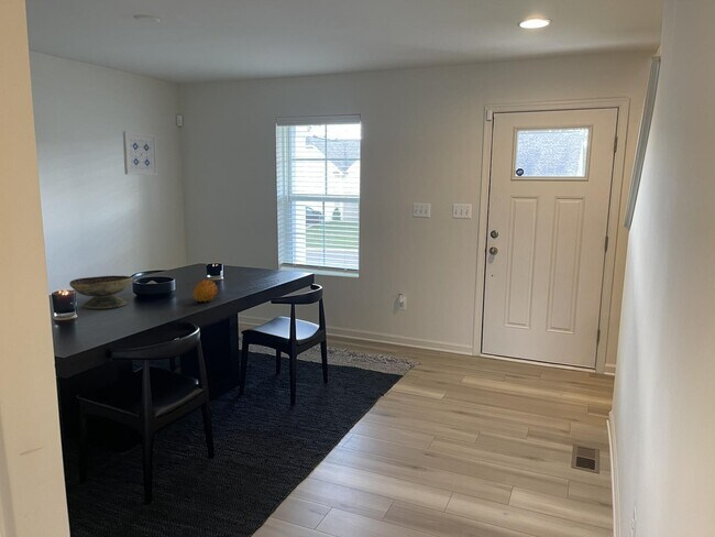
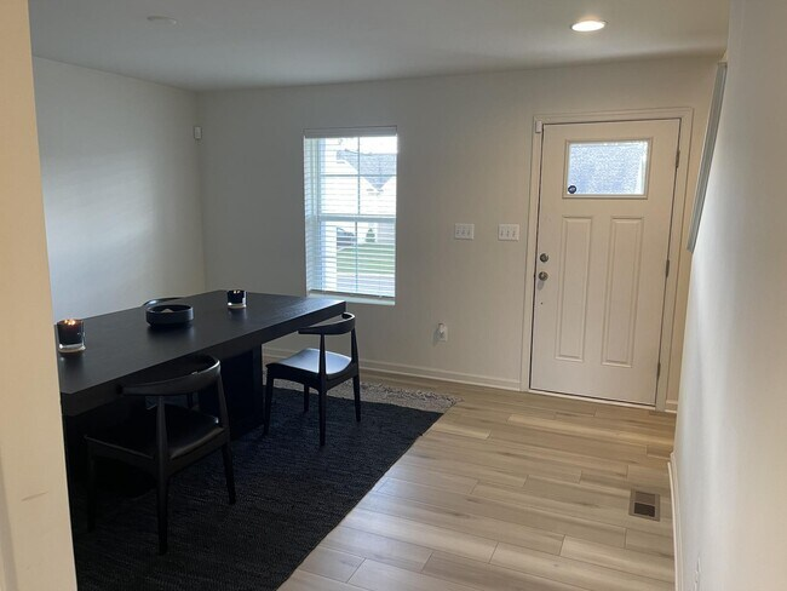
- decorative bowl [68,275,133,310]
- wall art [122,130,158,176]
- fruit [191,278,219,304]
